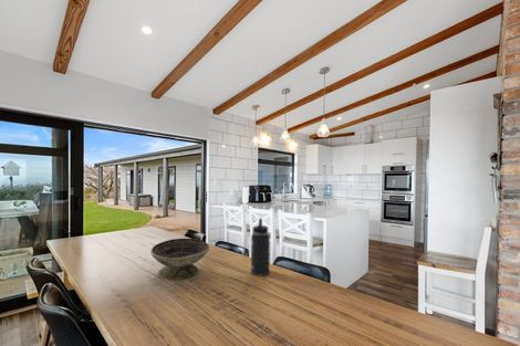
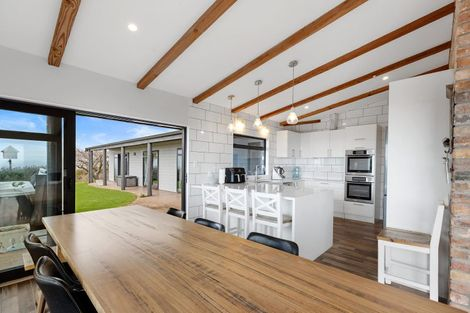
- thermos bottle [250,218,271,276]
- decorative bowl [149,238,210,281]
